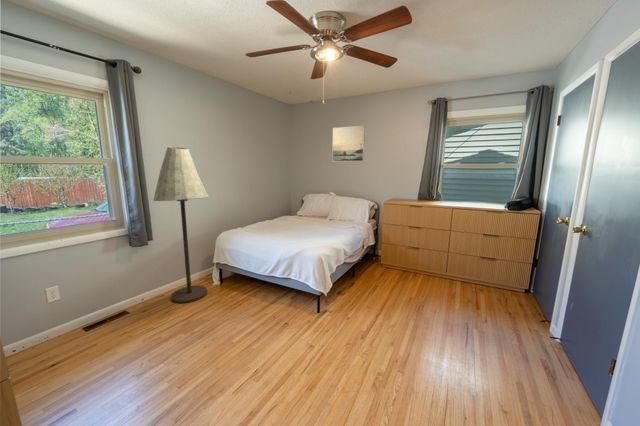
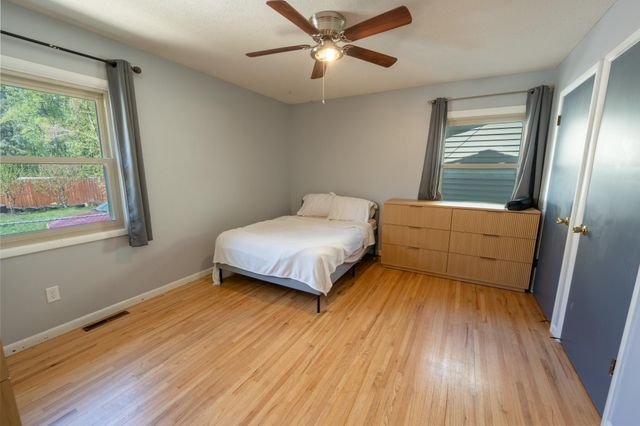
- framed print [331,124,366,162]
- floor lamp [152,145,209,304]
